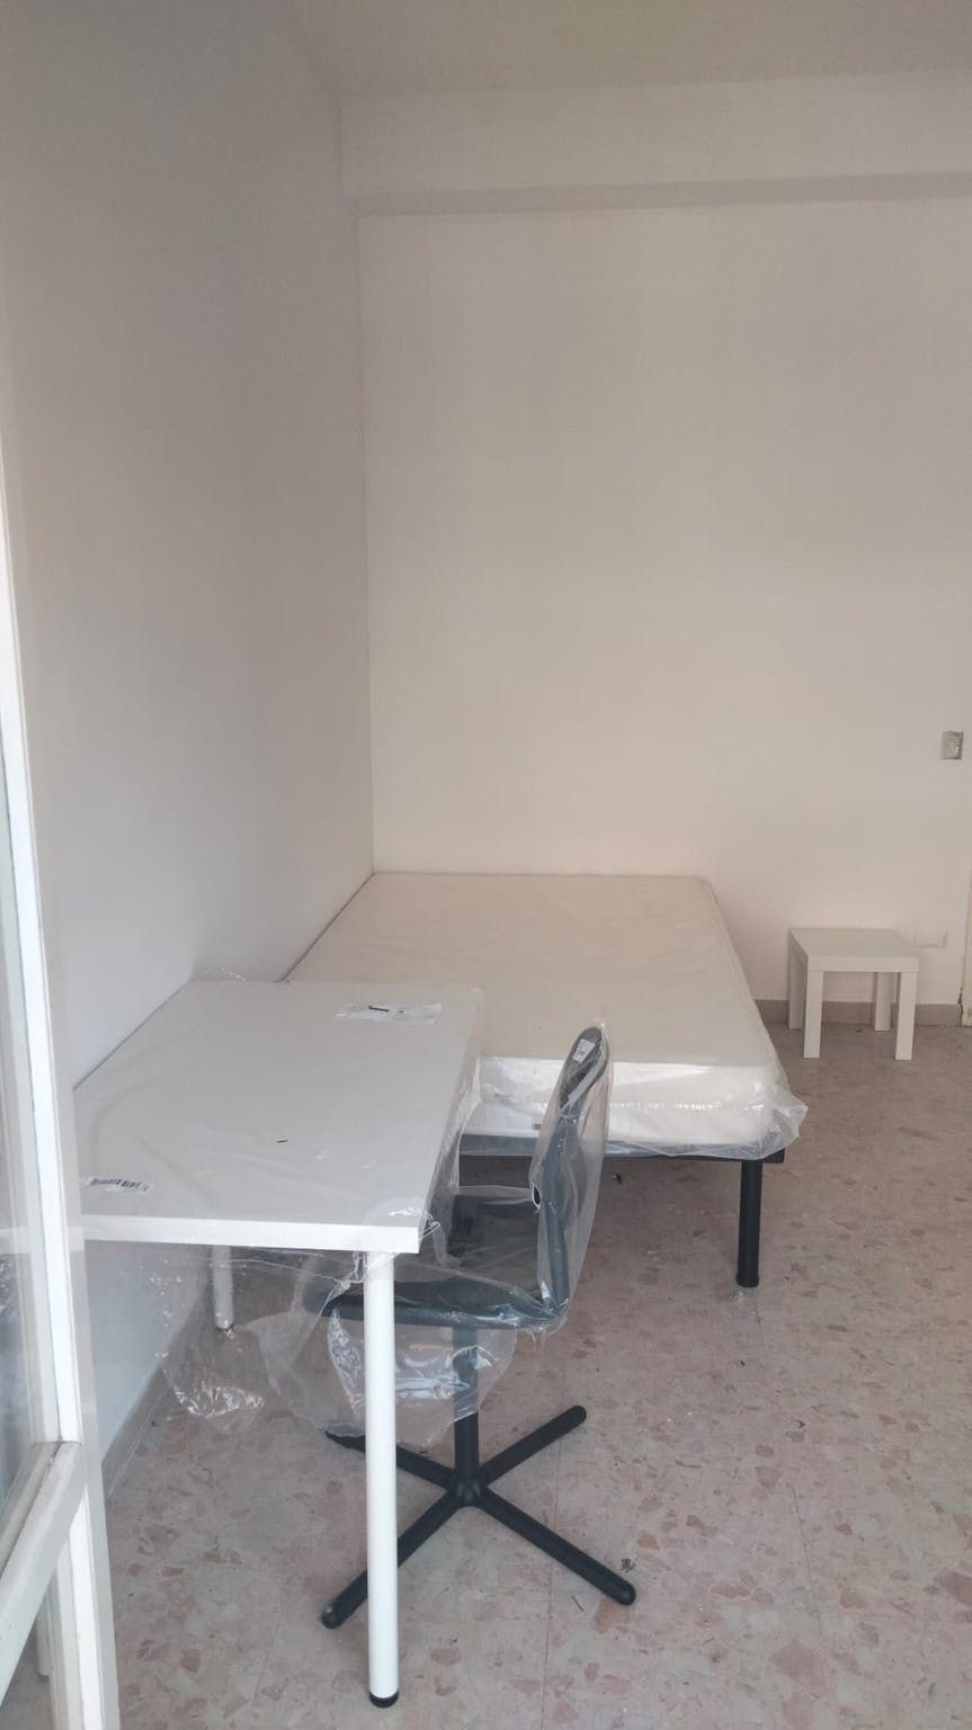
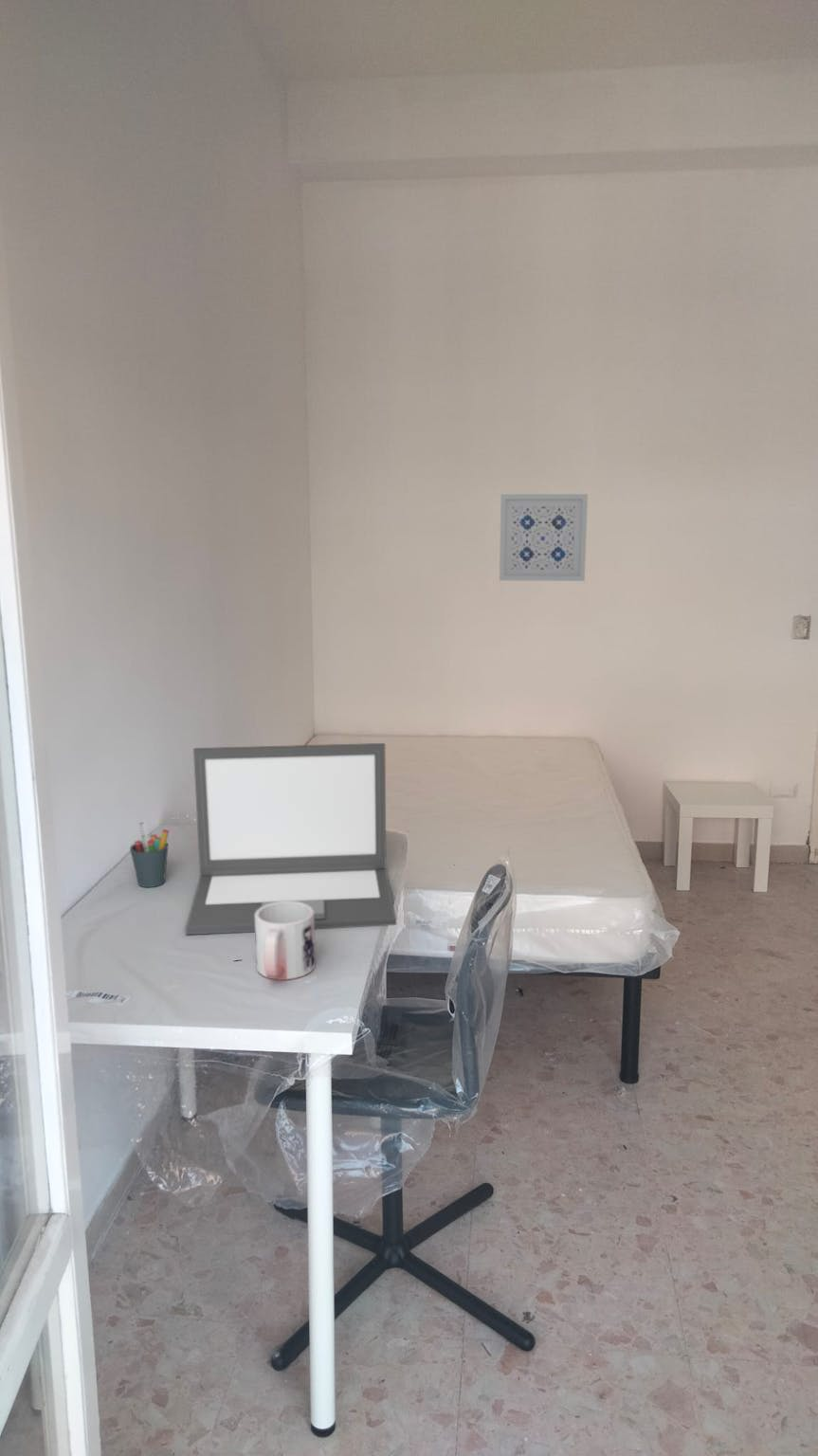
+ wall art [499,493,589,582]
+ pen holder [129,820,170,888]
+ laptop [185,742,397,936]
+ mug [254,901,317,981]
